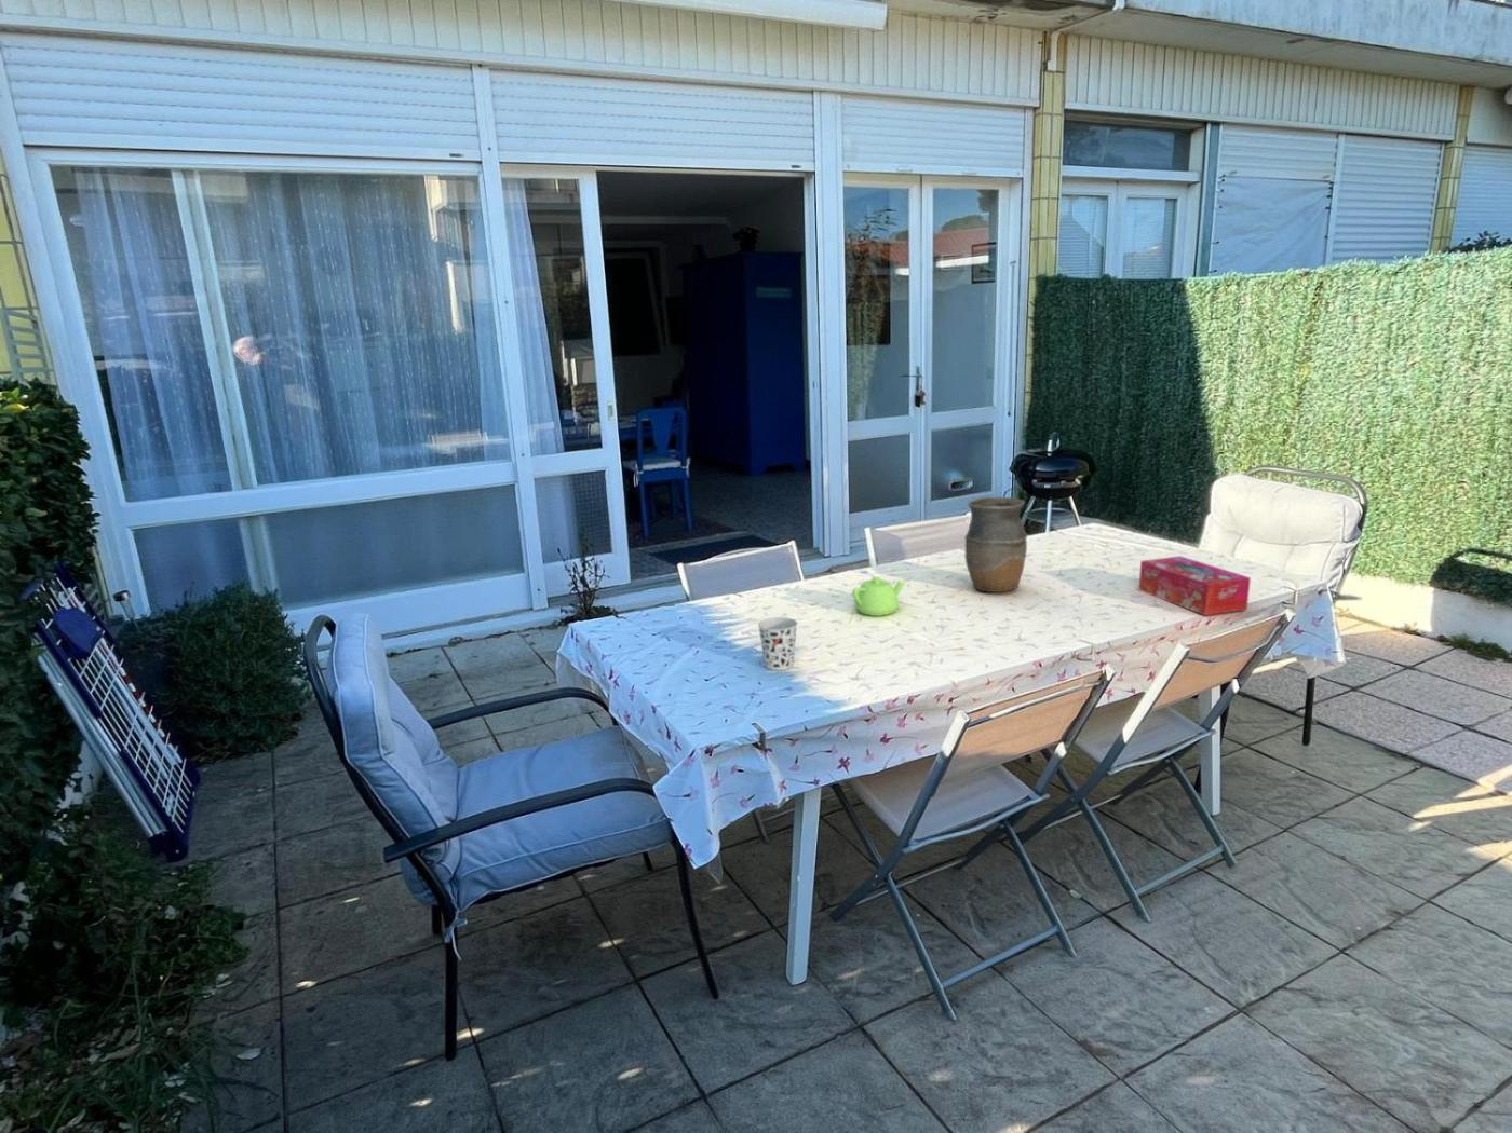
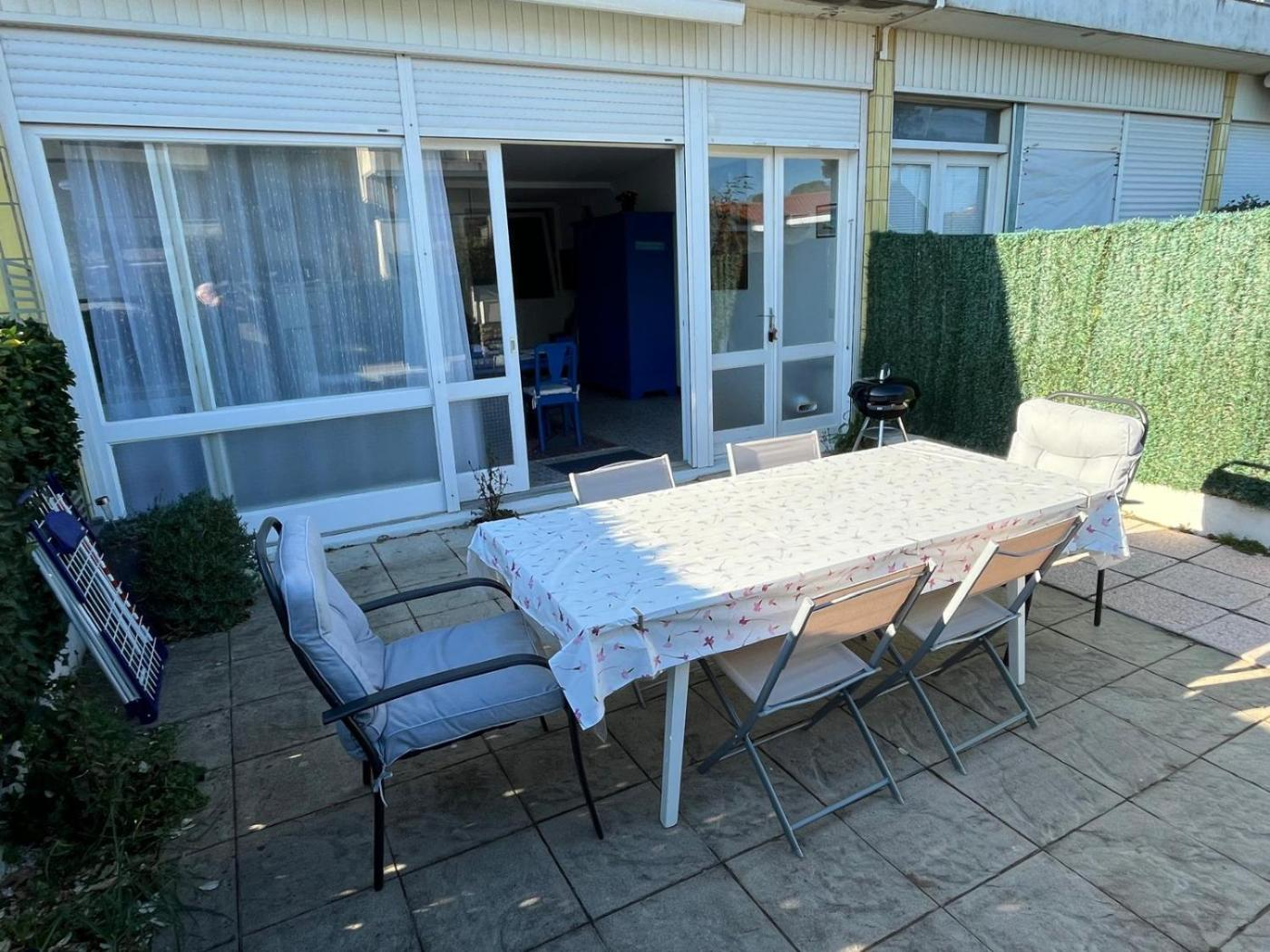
- tissue box [1138,555,1251,616]
- cup [757,616,799,671]
- vase [963,496,1029,594]
- teapot [851,576,906,618]
